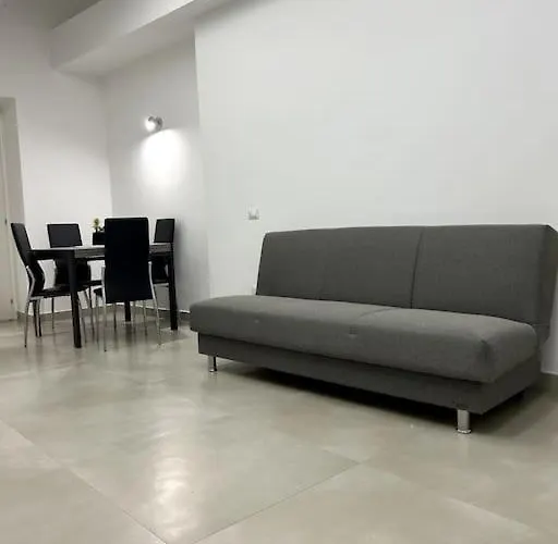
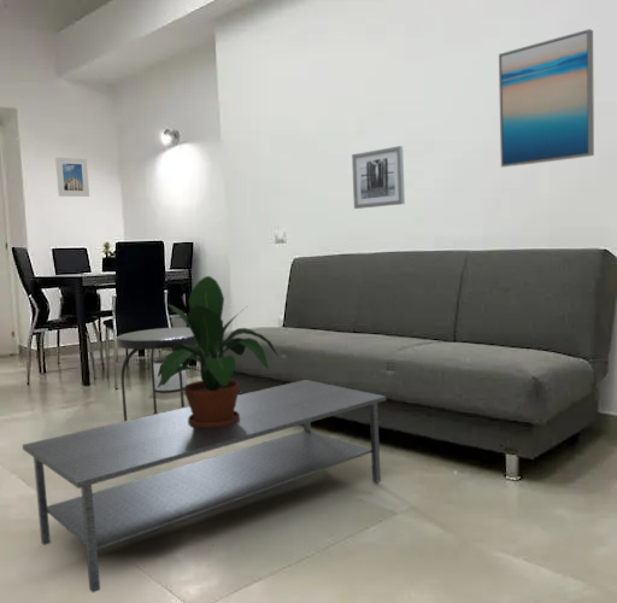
+ wall art [351,145,406,210]
+ coffee table [22,379,387,593]
+ planter [153,357,188,393]
+ potted plant [158,275,280,427]
+ side table [114,327,206,422]
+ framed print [54,157,90,198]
+ wall art [498,28,595,169]
